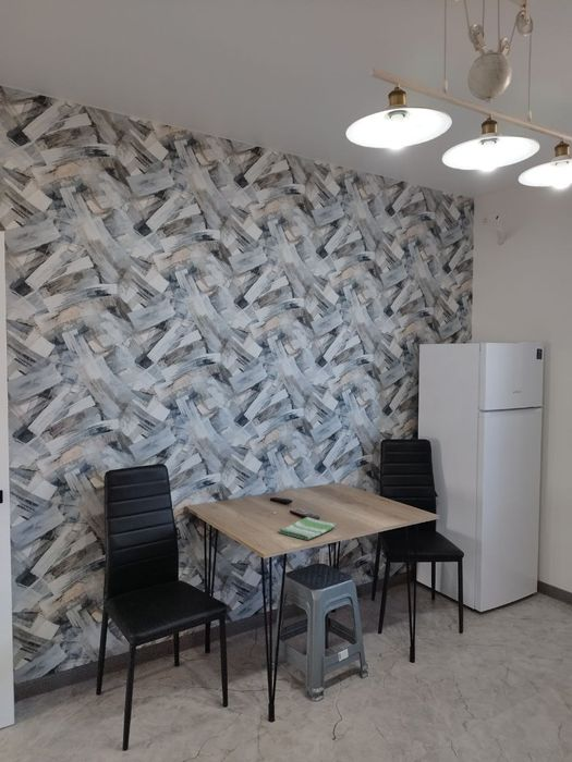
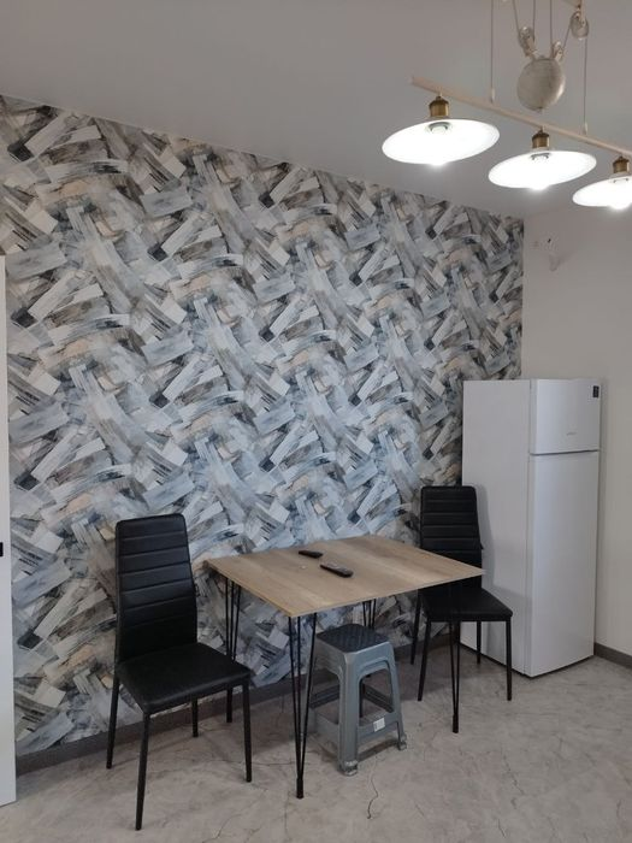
- dish towel [278,516,337,541]
